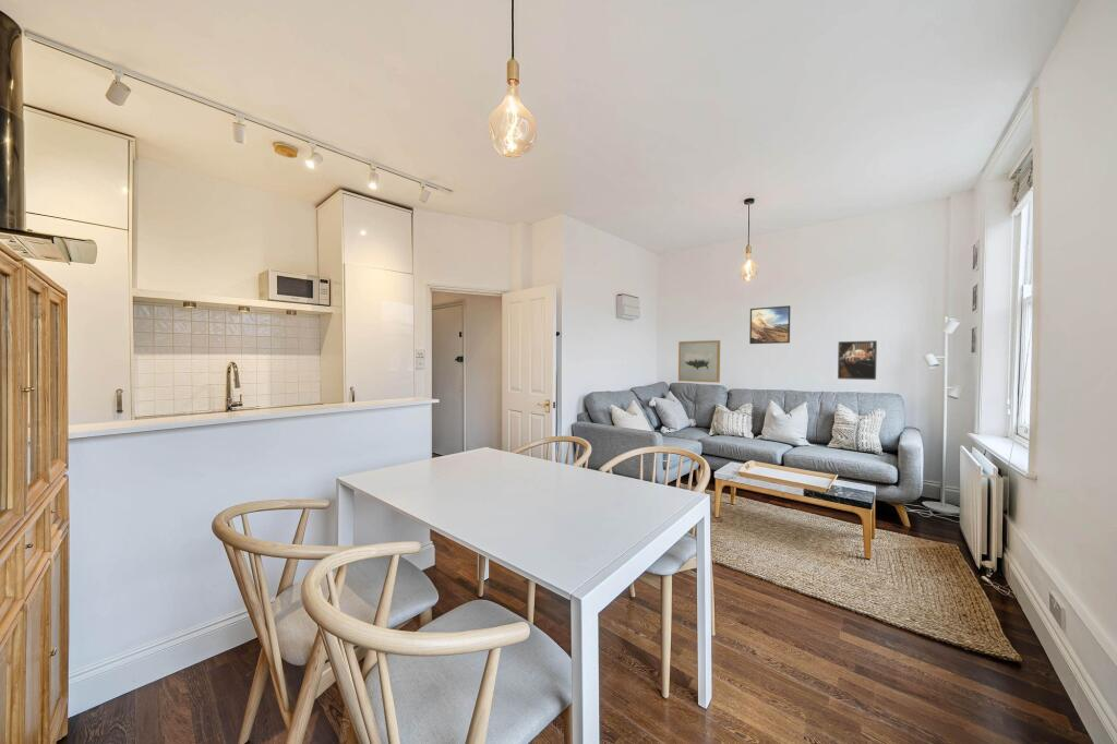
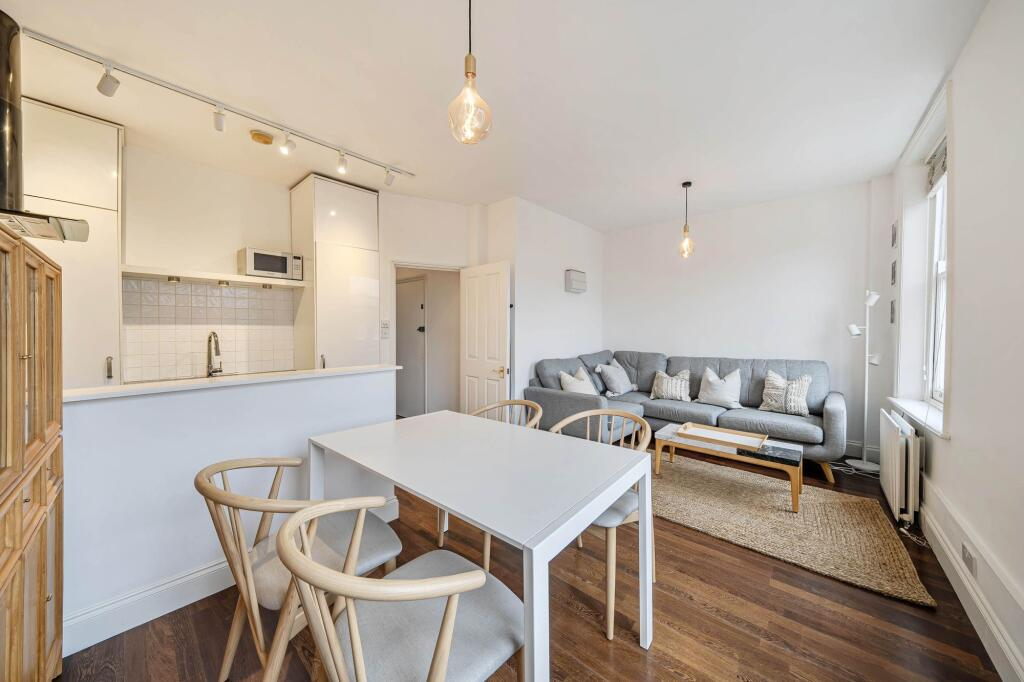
- wall art [677,339,721,384]
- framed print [837,339,878,381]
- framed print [748,304,791,345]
